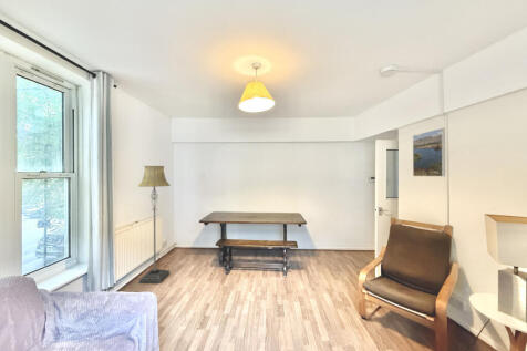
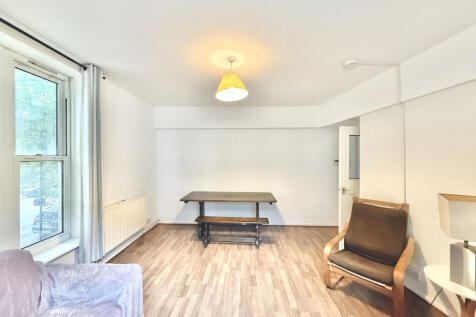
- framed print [412,127,446,177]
- floor lamp [137,165,172,285]
